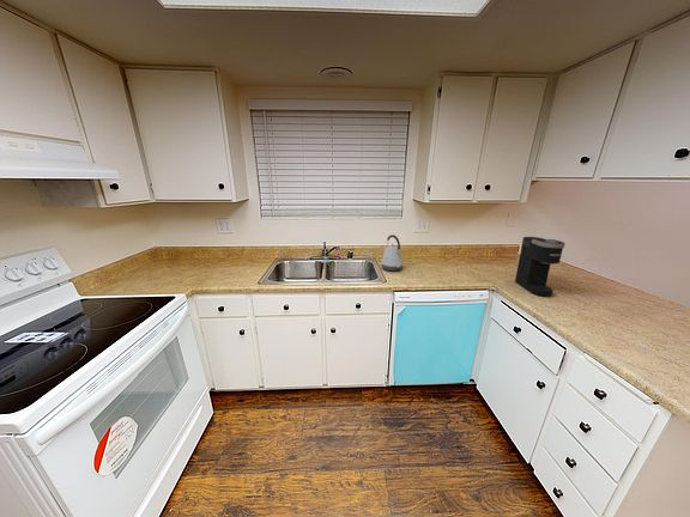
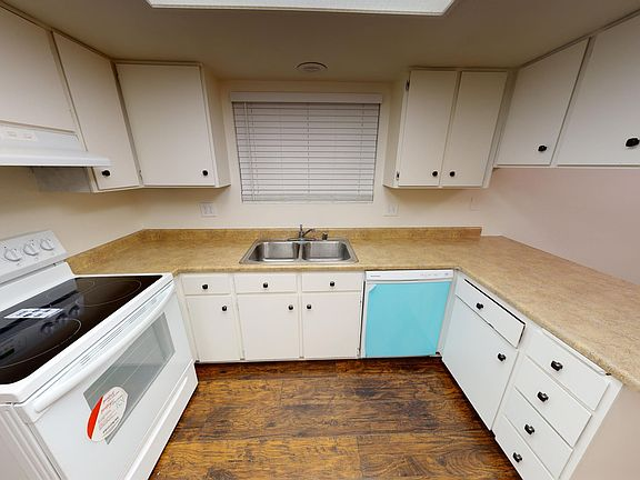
- coffee maker [514,236,567,298]
- kettle [380,233,404,272]
